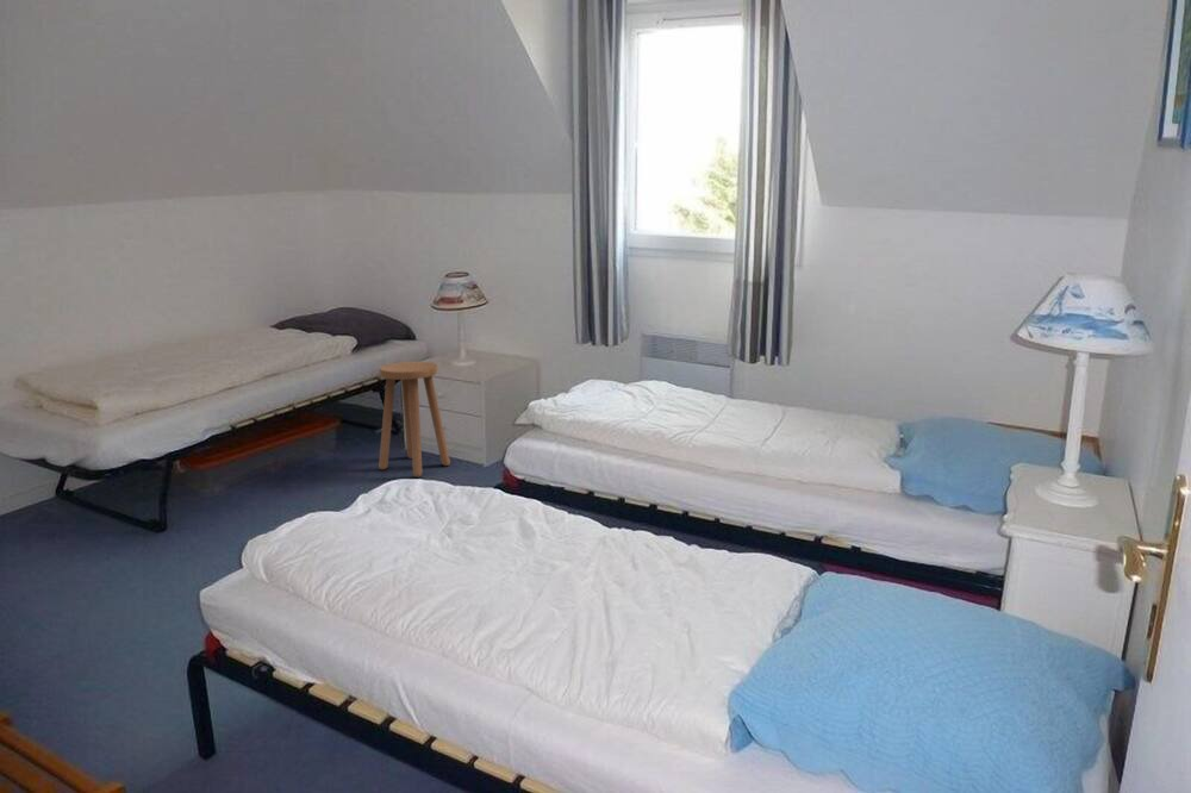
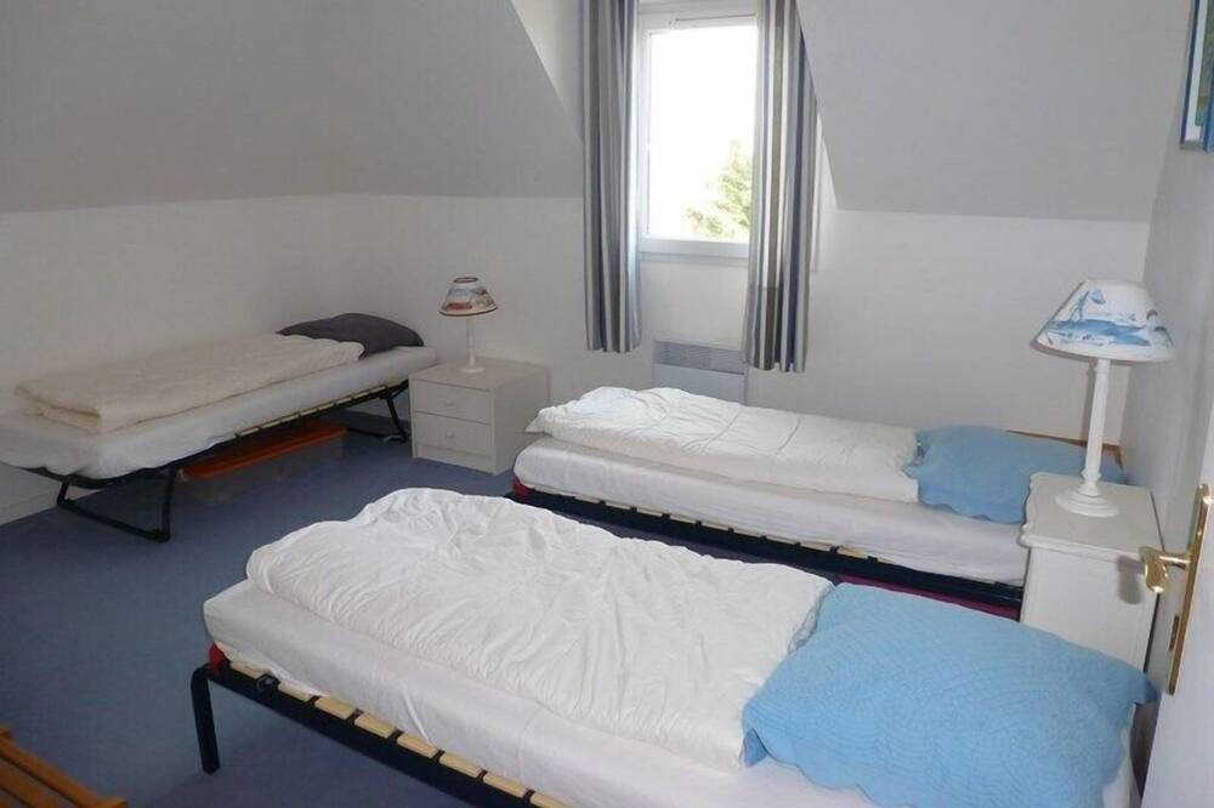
- stool [378,361,451,477]
